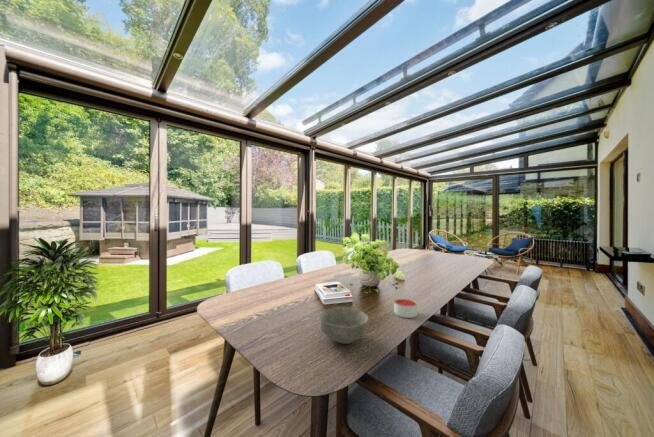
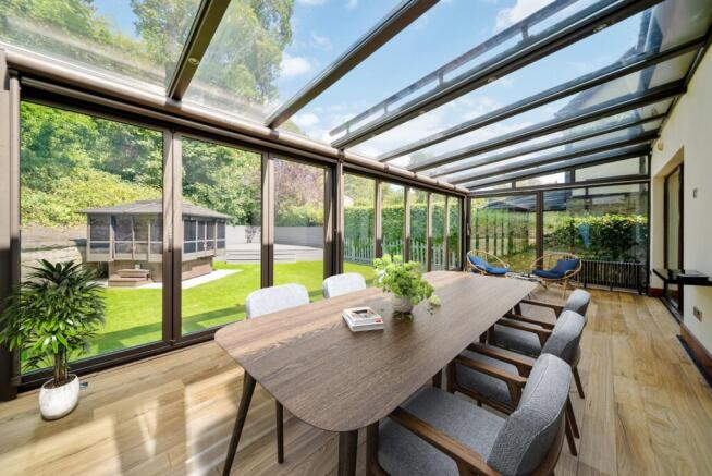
- candle [393,298,418,319]
- bowl [317,306,369,345]
